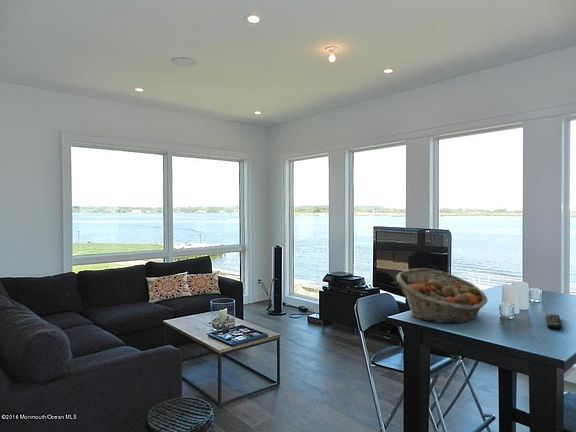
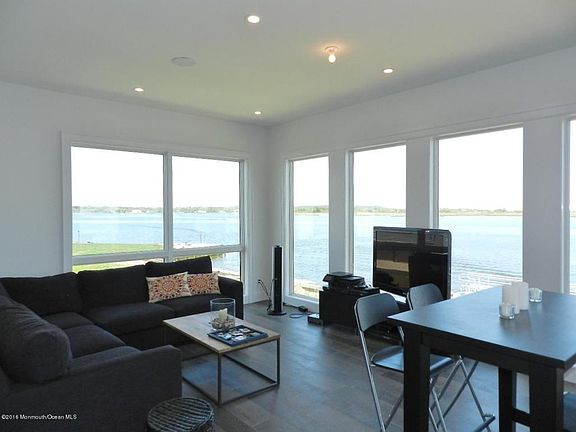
- fruit basket [395,267,488,324]
- remote control [545,313,563,331]
